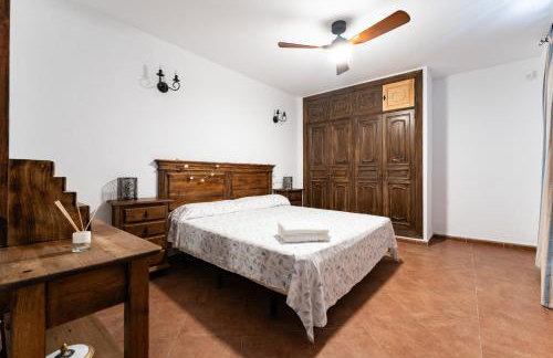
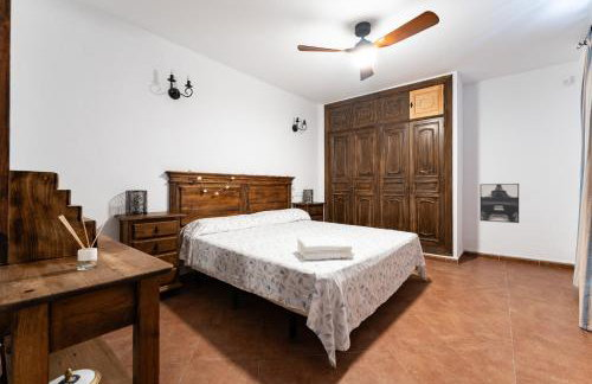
+ wall art [480,183,520,224]
